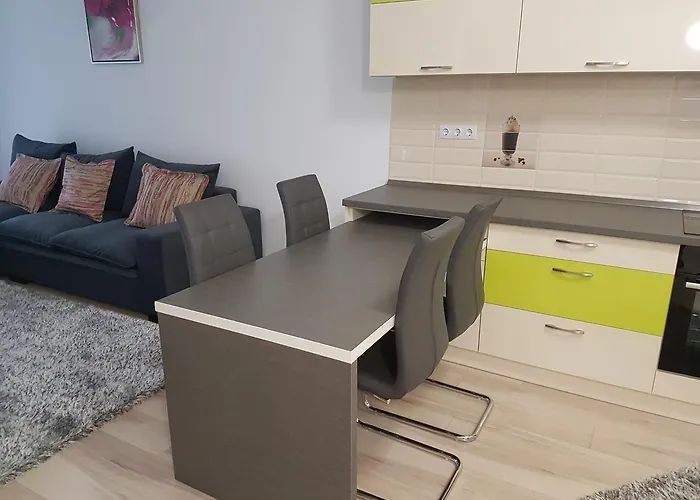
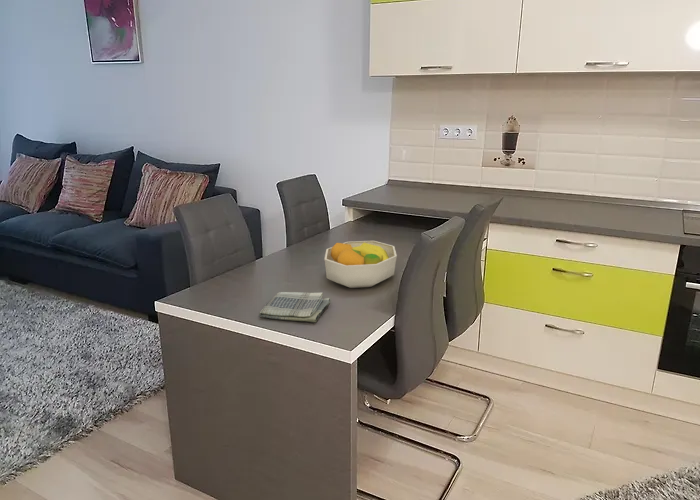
+ dish towel [258,291,331,323]
+ fruit bowl [323,240,398,289]
